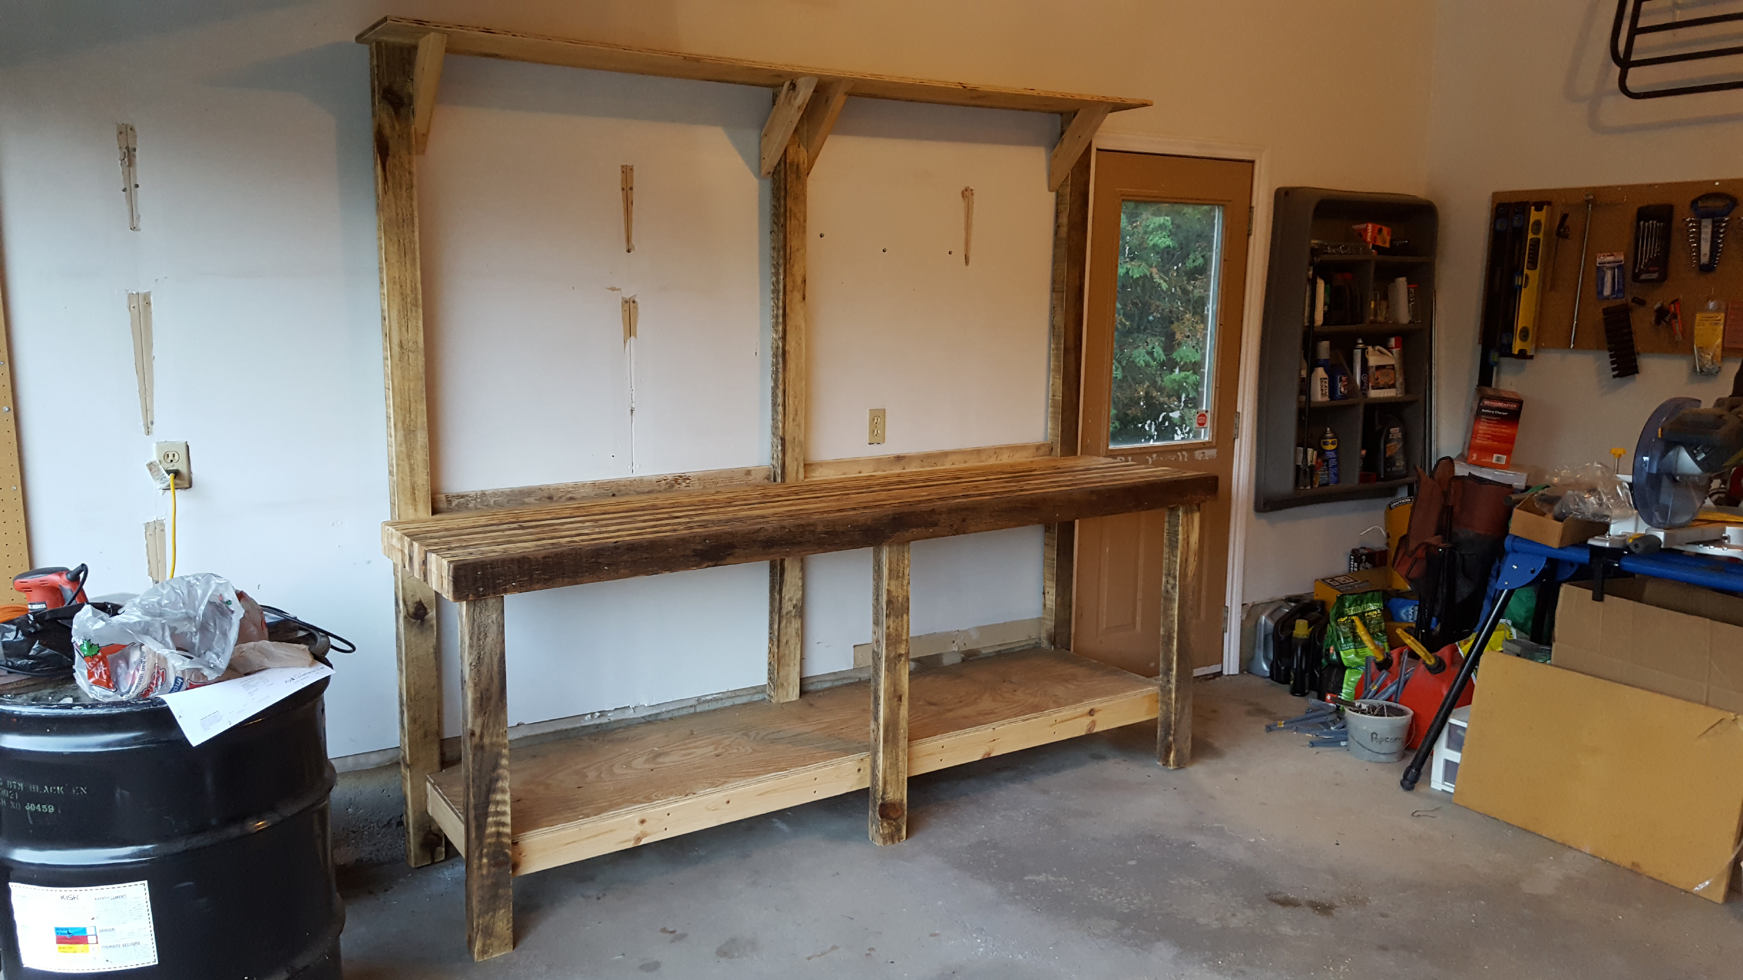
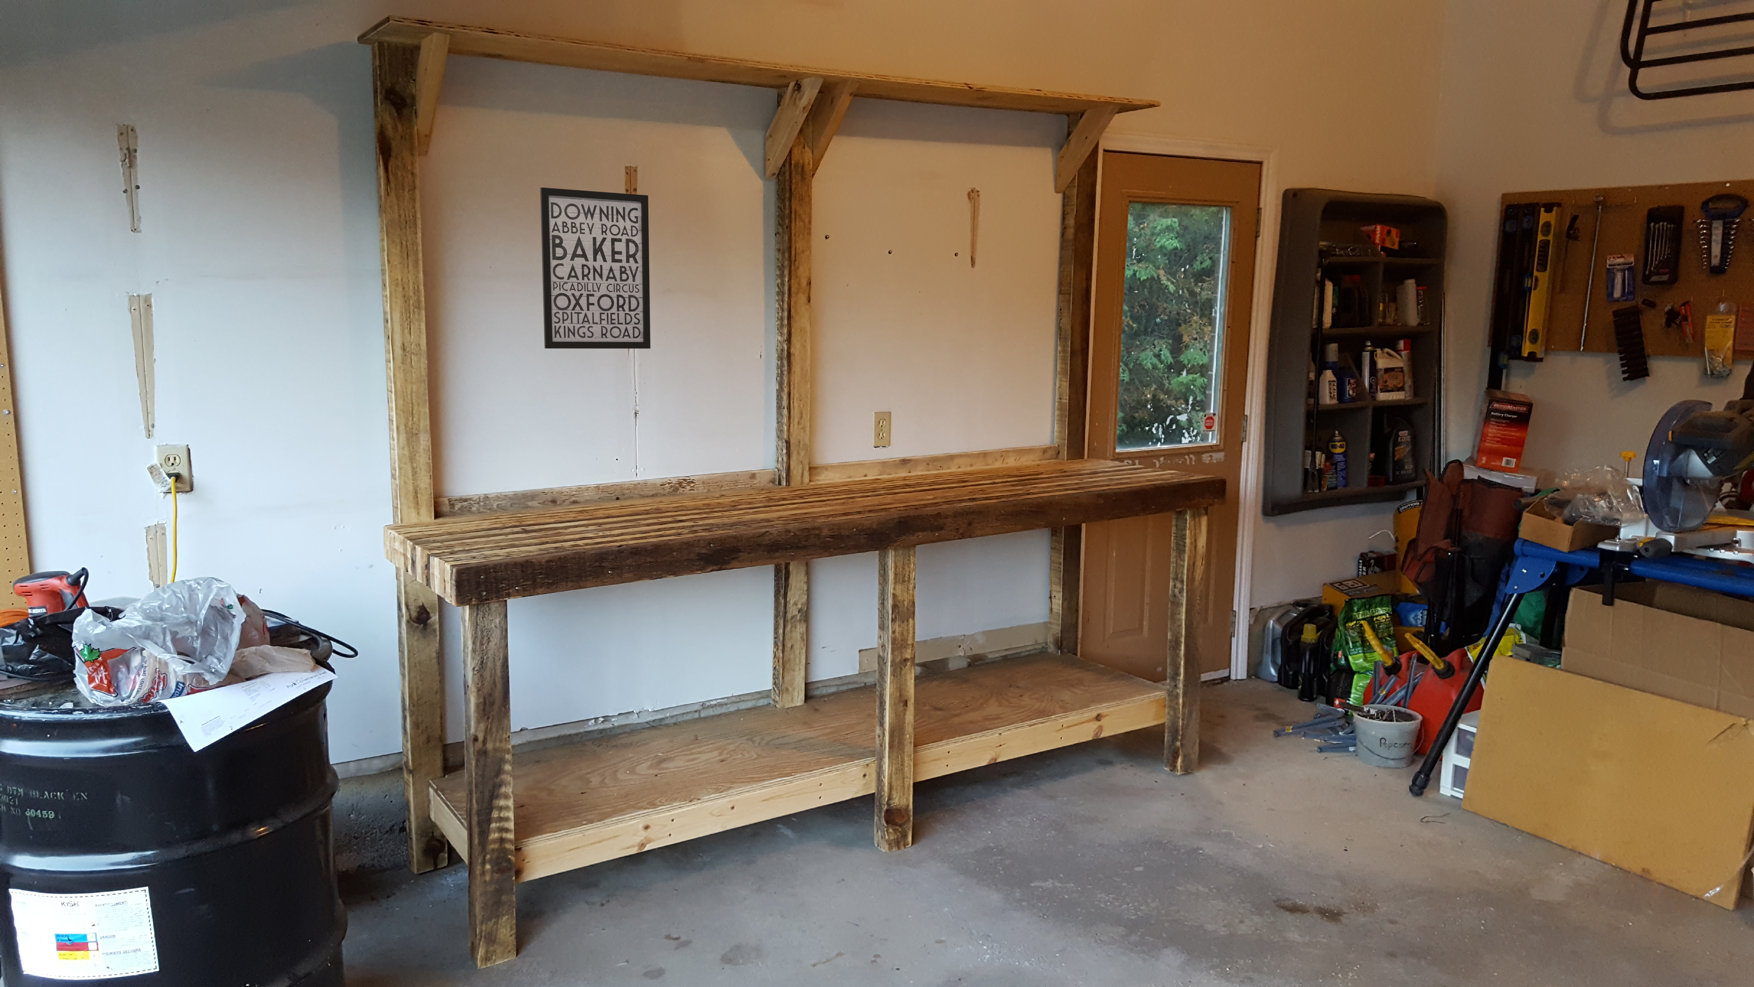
+ wall art [540,187,651,349]
